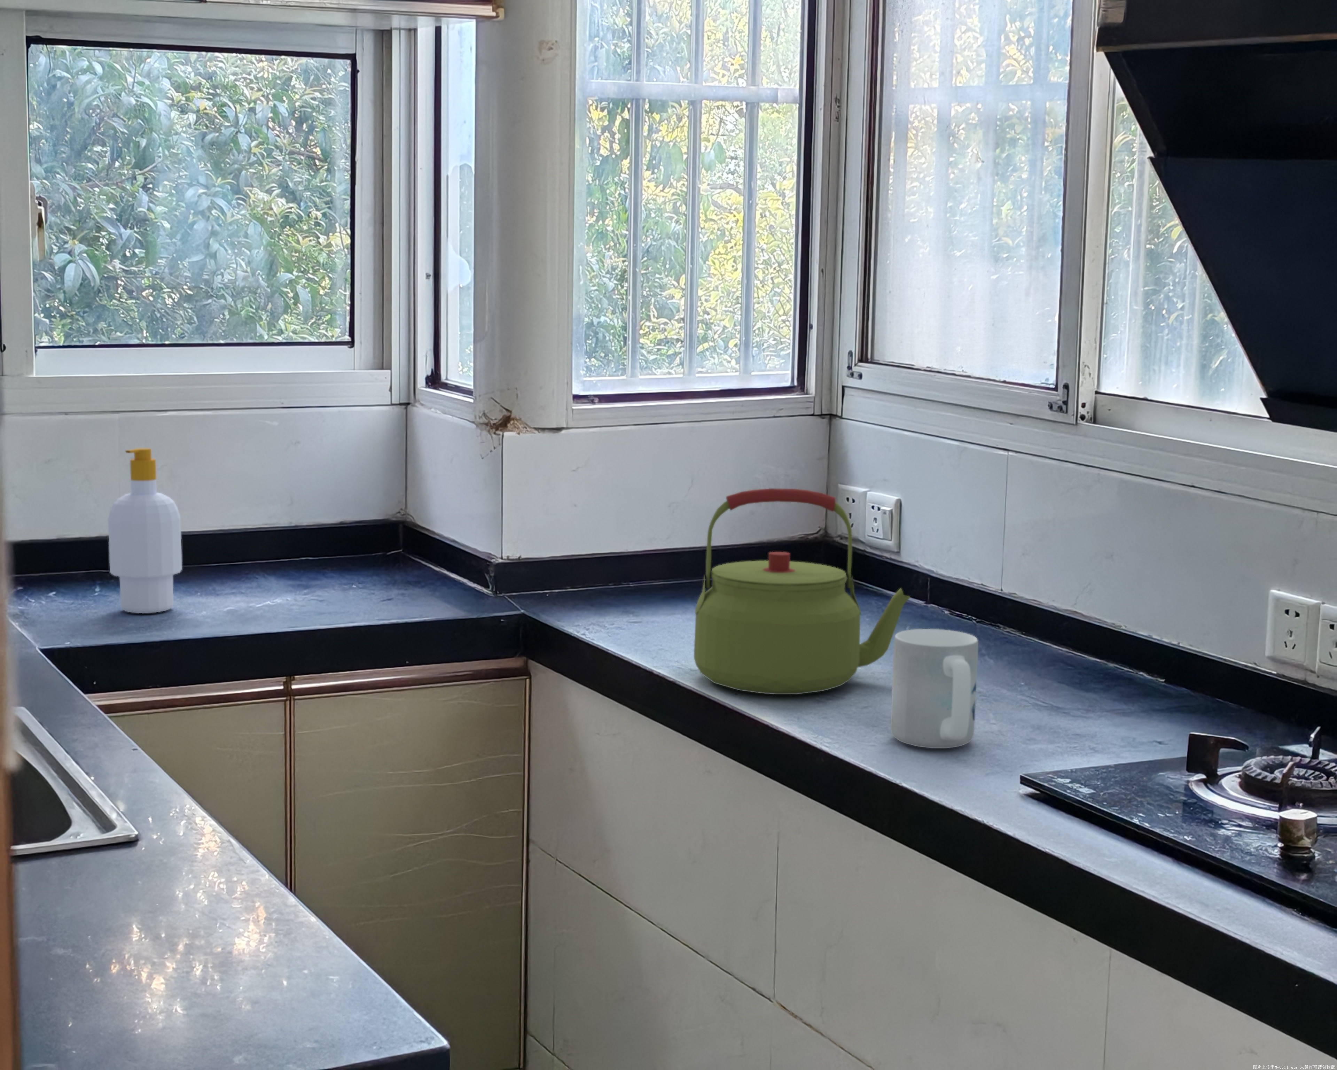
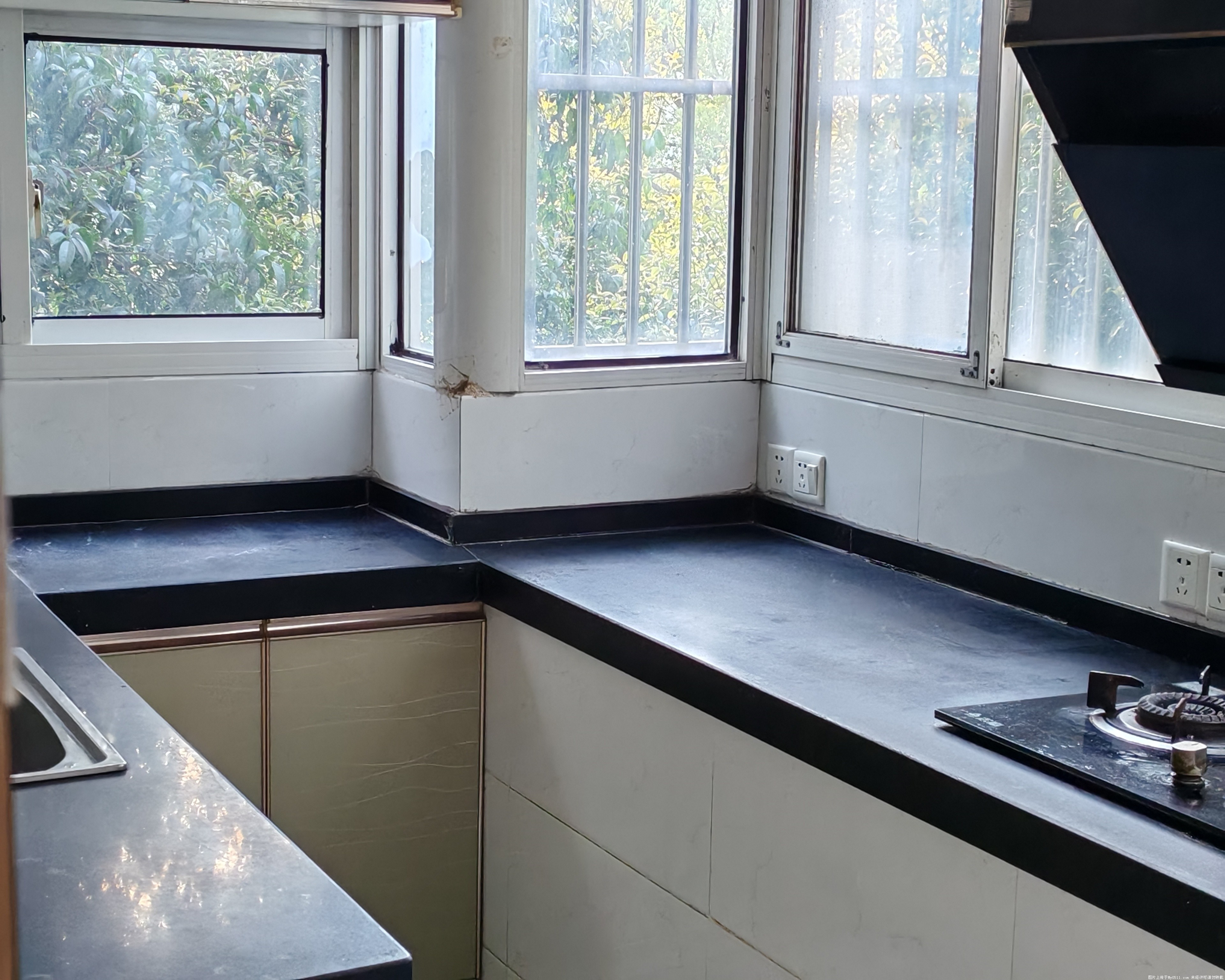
- kettle [693,488,910,694]
- soap bottle [108,448,182,614]
- mug [891,628,979,749]
